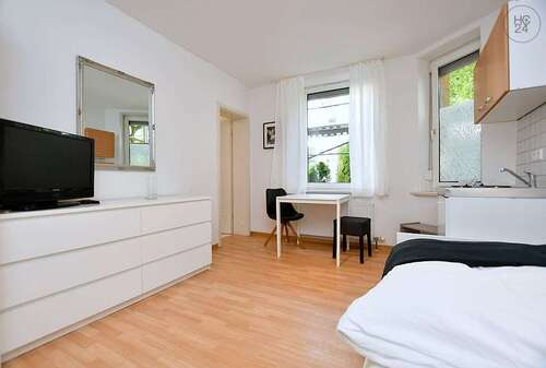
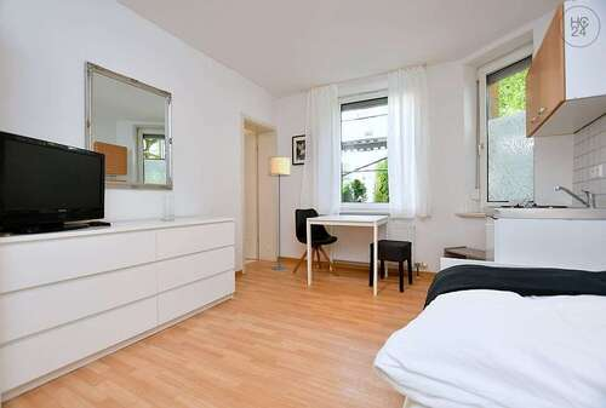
+ floor lamp [268,155,291,271]
